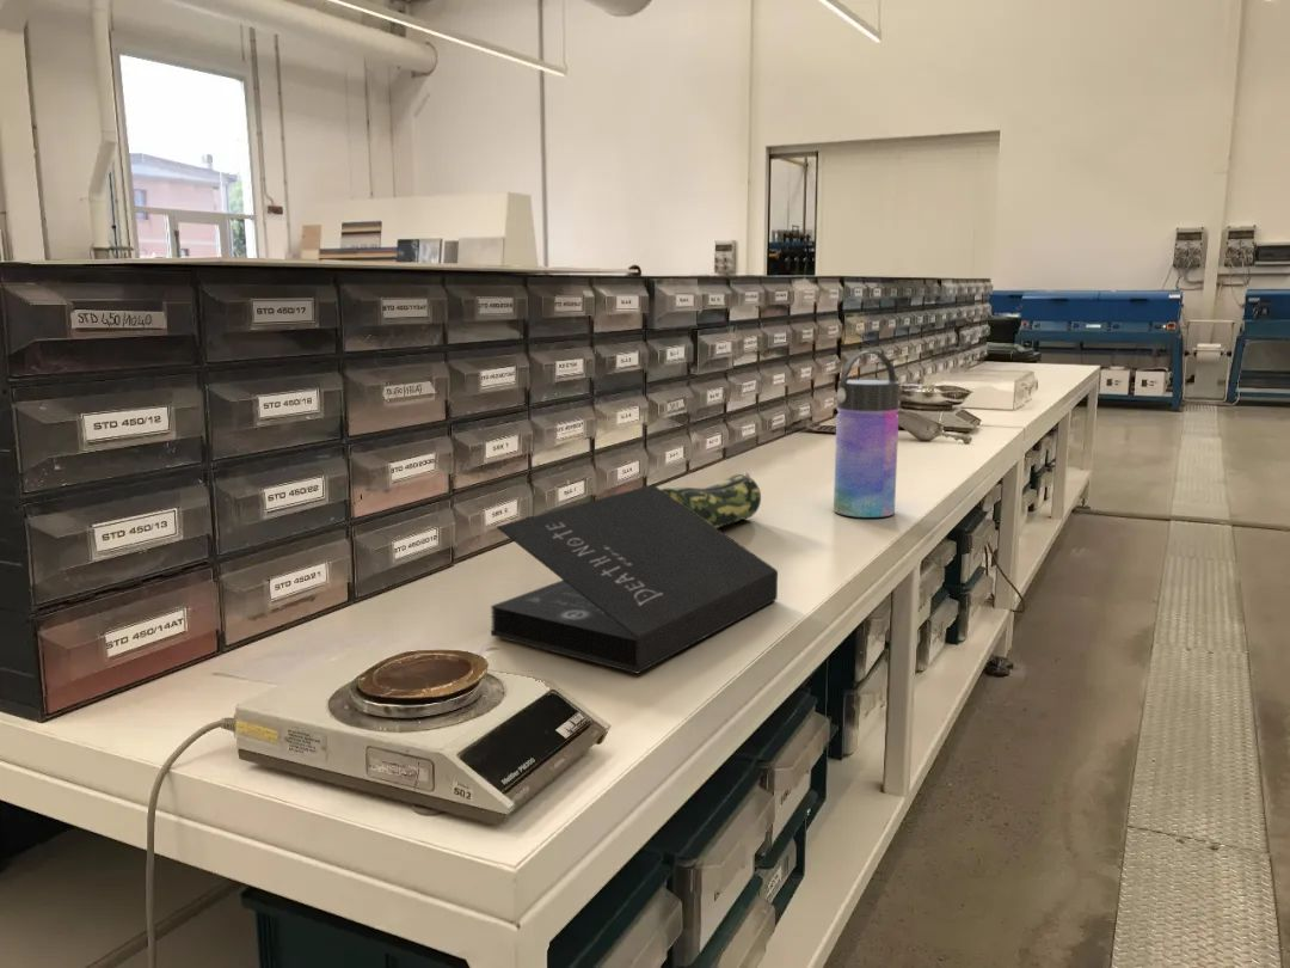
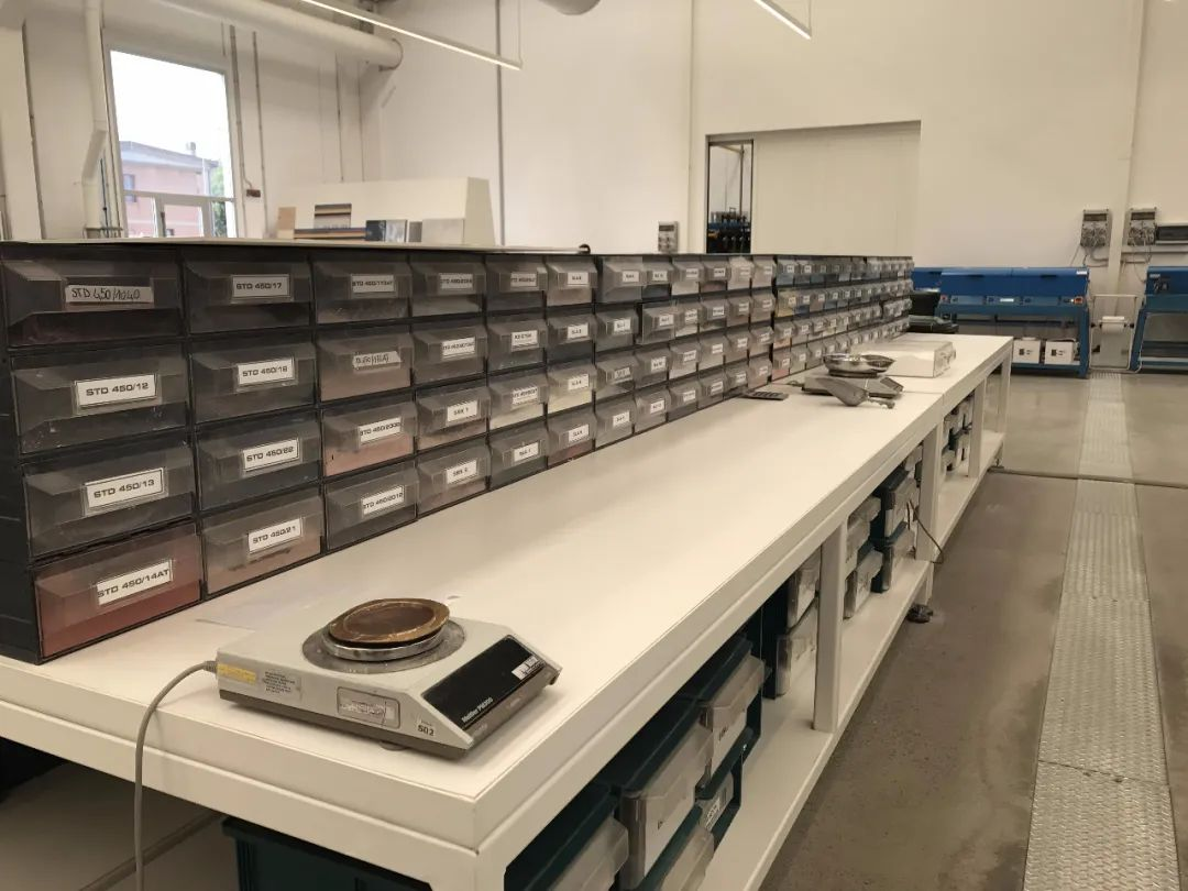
- pencil case [661,471,762,529]
- water bottle [833,350,901,519]
- book [490,484,779,674]
